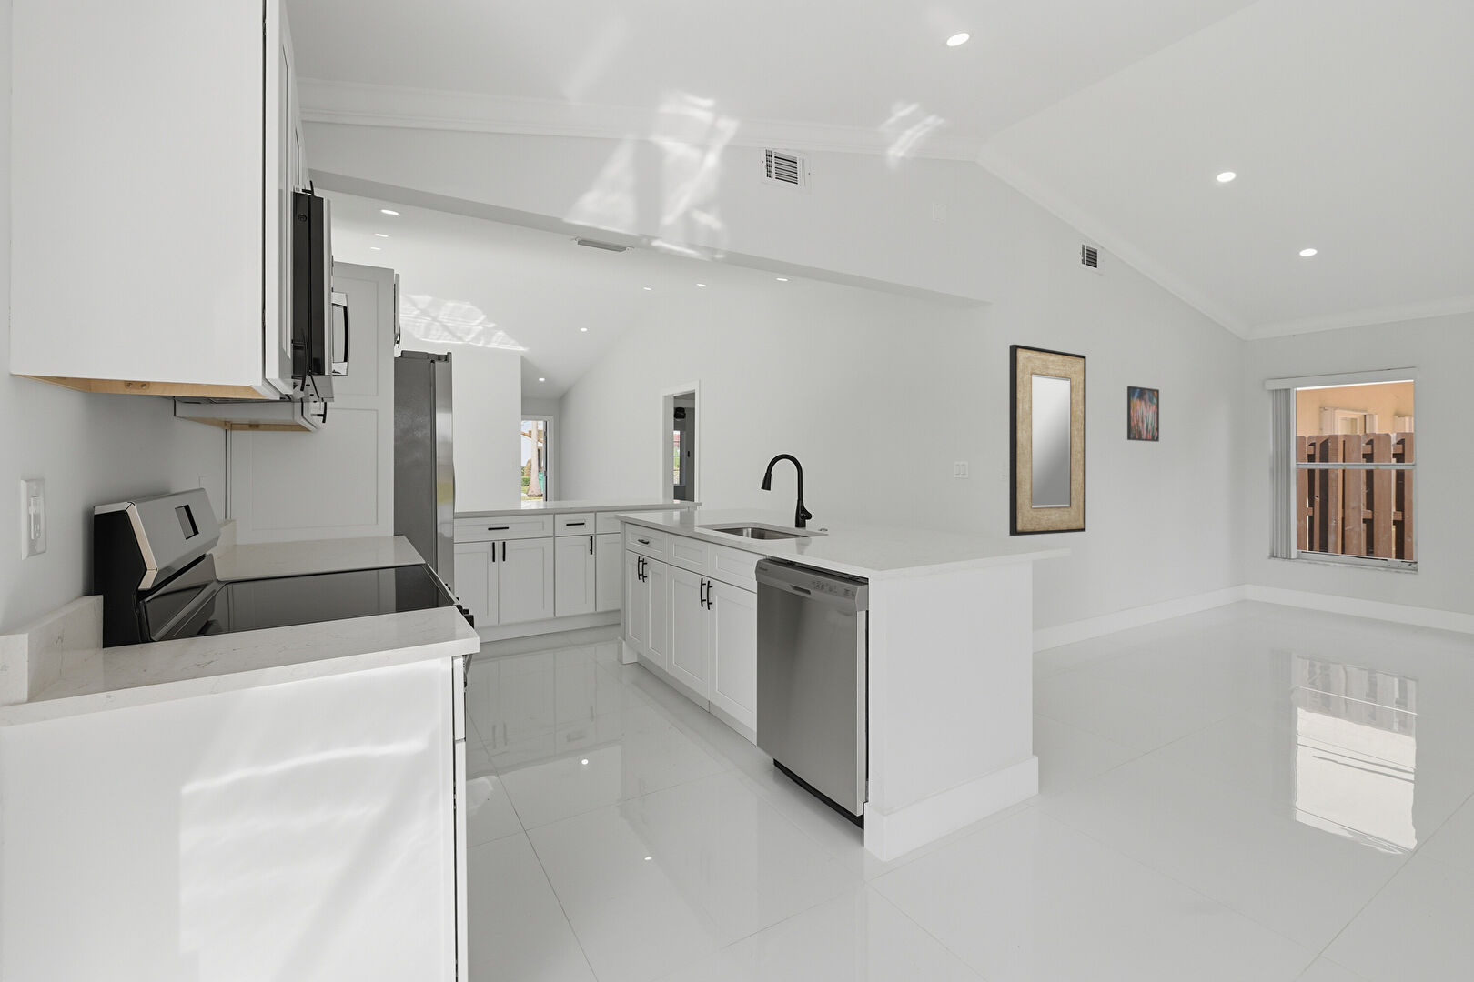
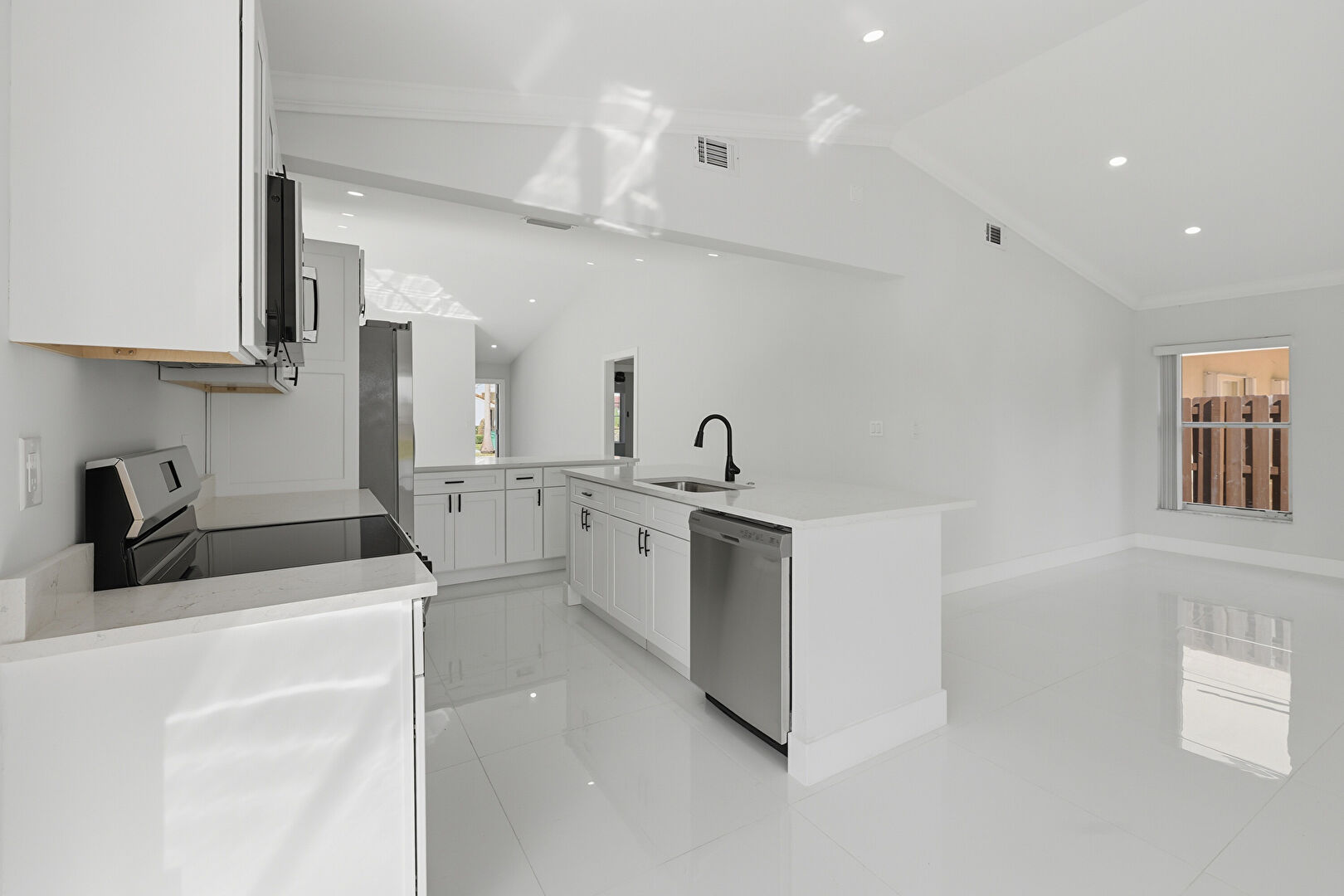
- home mirror [1008,344,1087,536]
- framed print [1126,385,1160,443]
